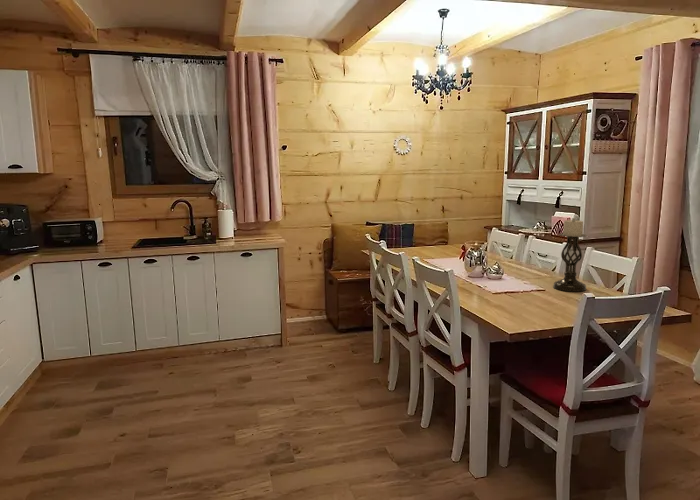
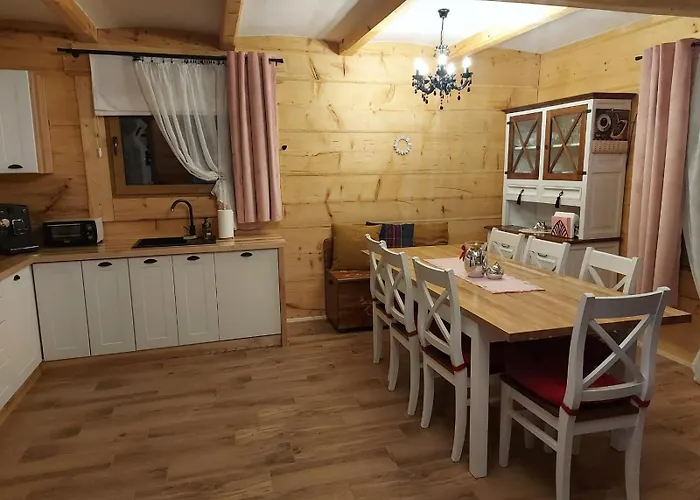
- candle holder [552,217,588,293]
